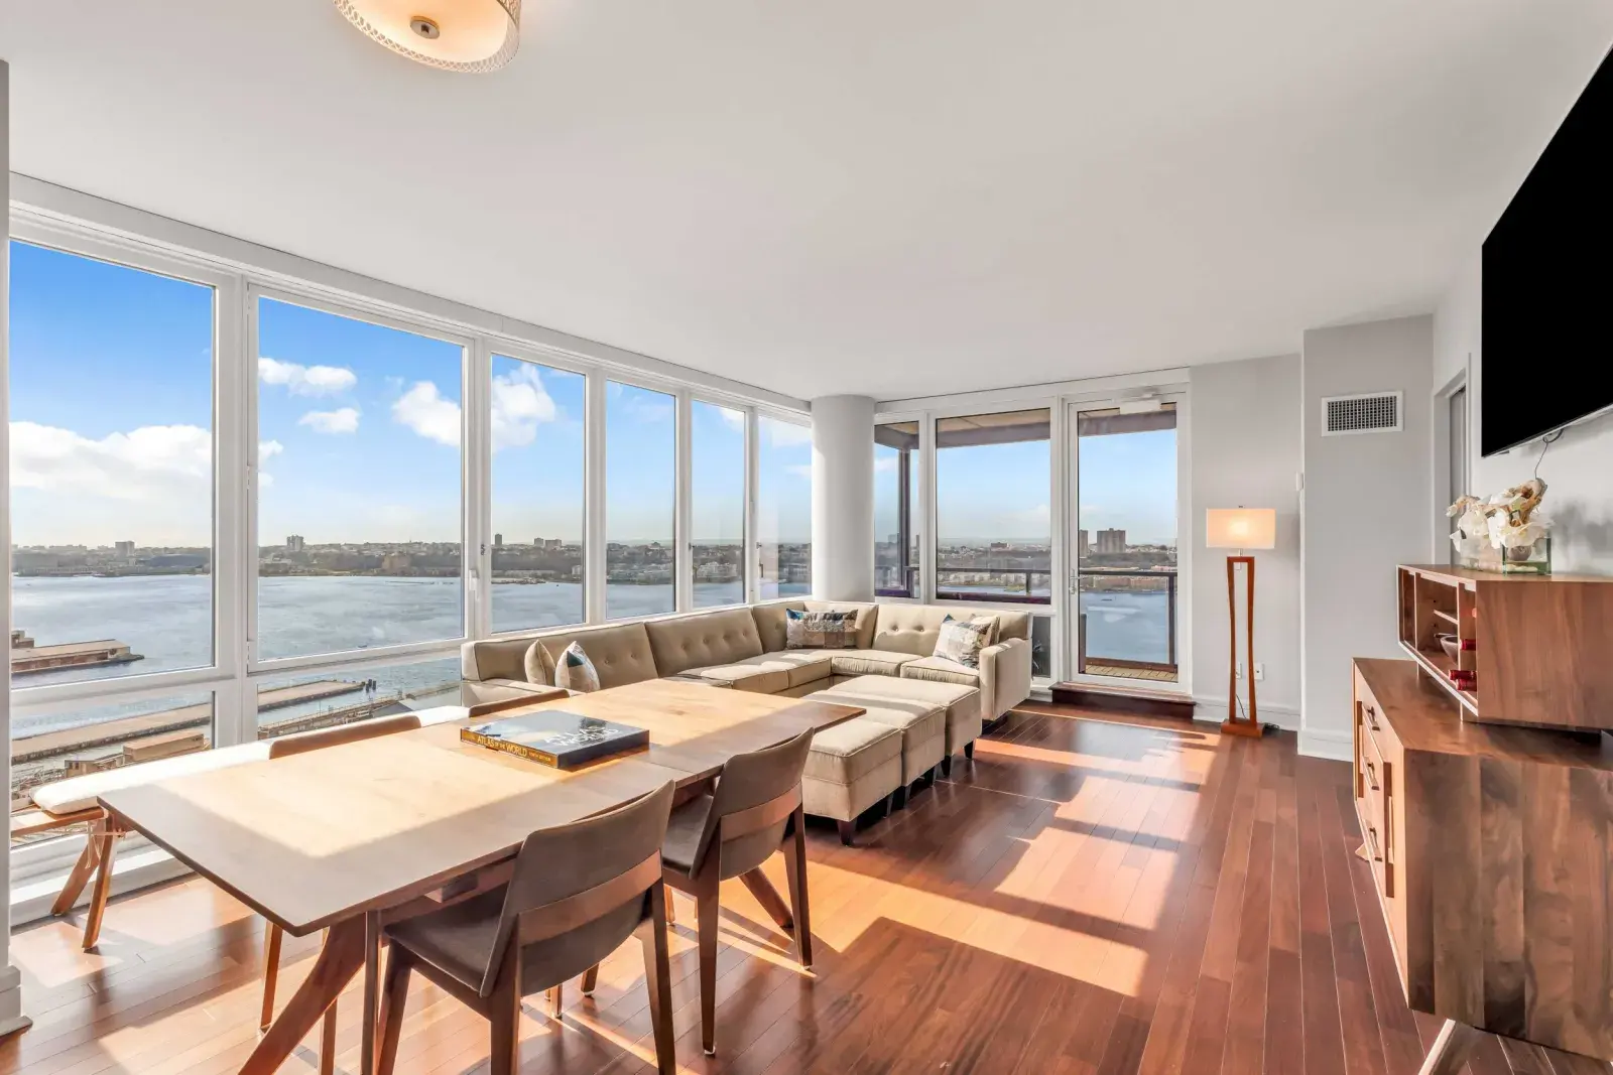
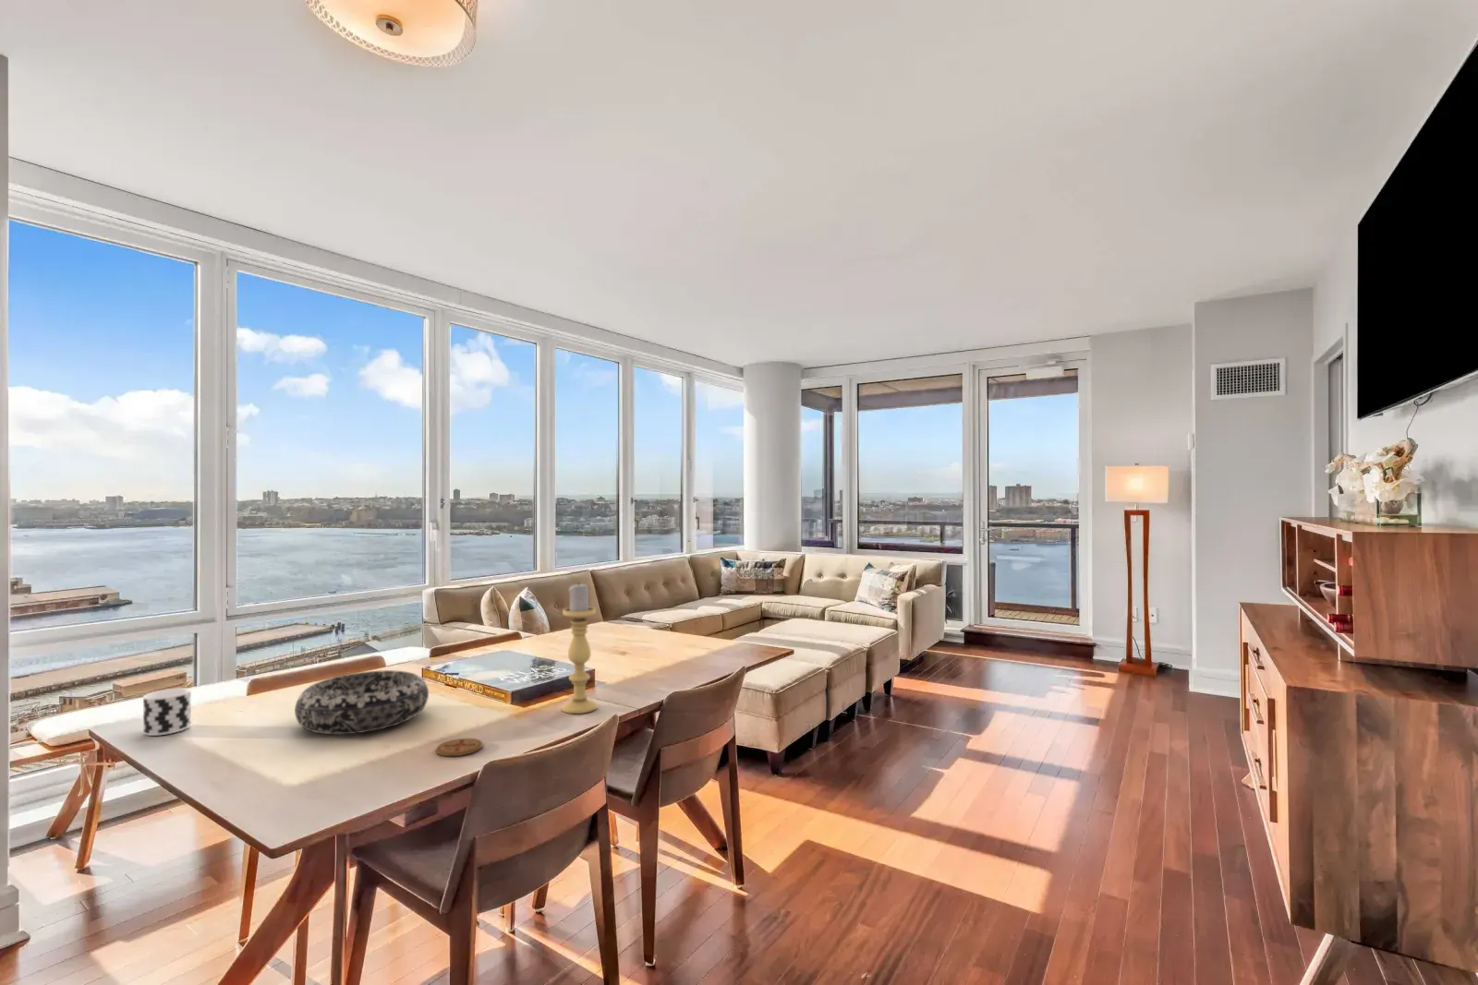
+ decorative bowl [294,669,430,735]
+ cup [142,687,191,737]
+ candle holder [561,582,597,715]
+ coaster [435,738,484,757]
